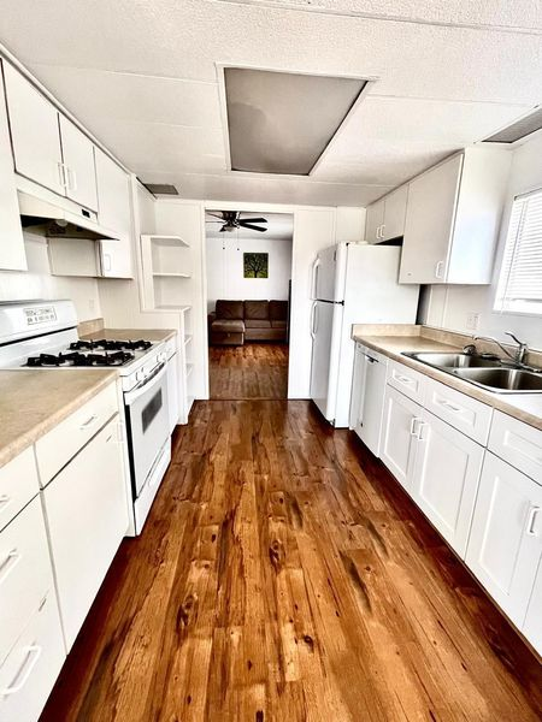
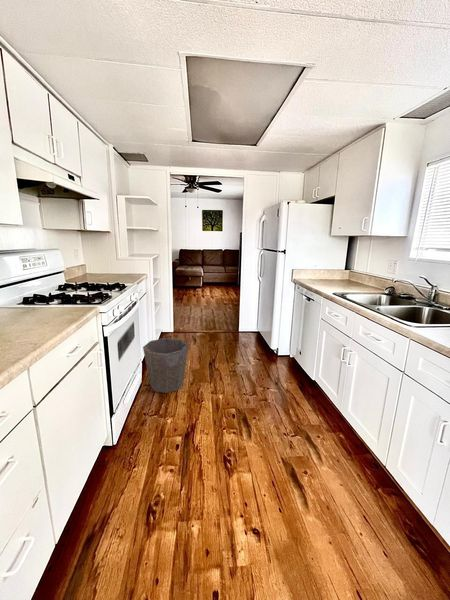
+ waste bin [142,337,190,394]
